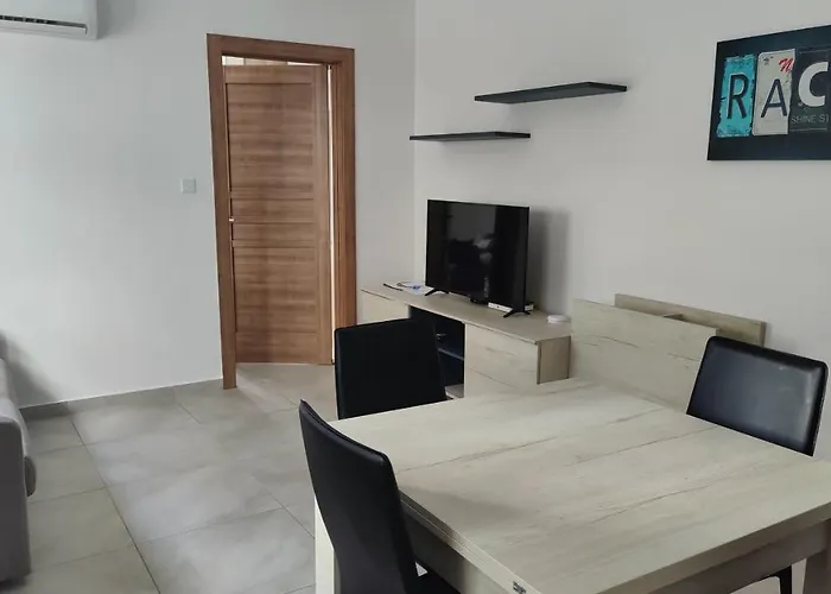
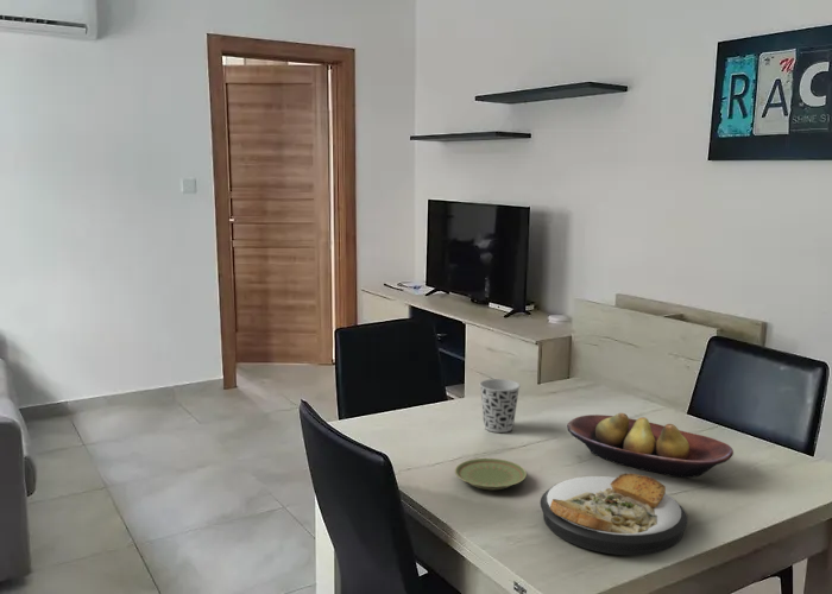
+ fruit bowl [566,412,735,479]
+ plate [454,457,528,491]
+ cup [479,378,521,434]
+ plate [540,473,689,556]
